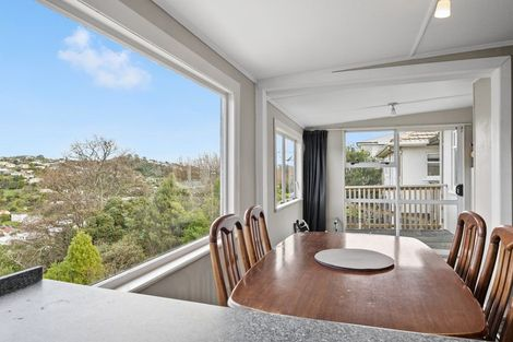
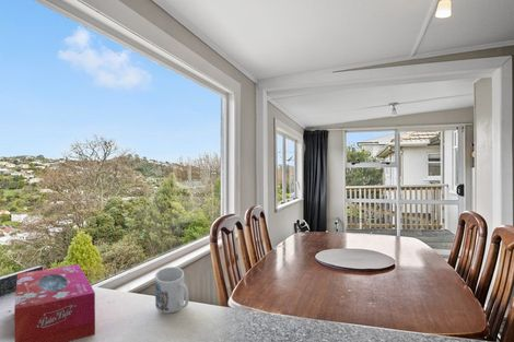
+ mug [154,266,190,315]
+ tissue box [13,263,96,342]
